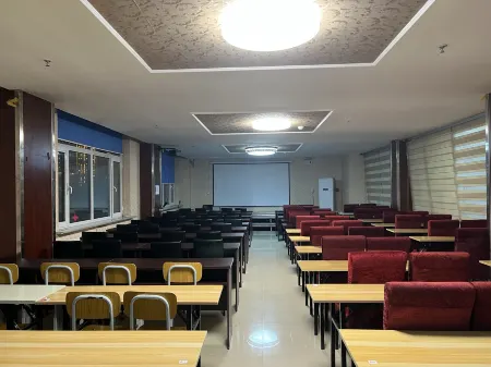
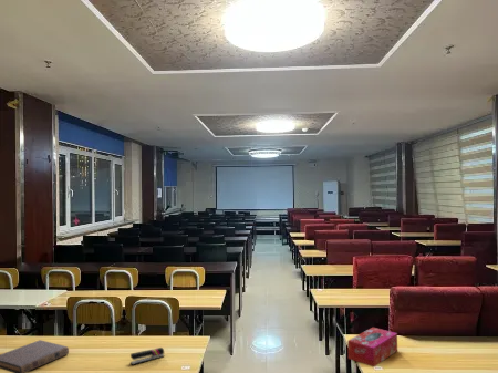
+ tissue box [346,327,398,369]
+ stapler [129,346,166,366]
+ book [0,339,70,373]
